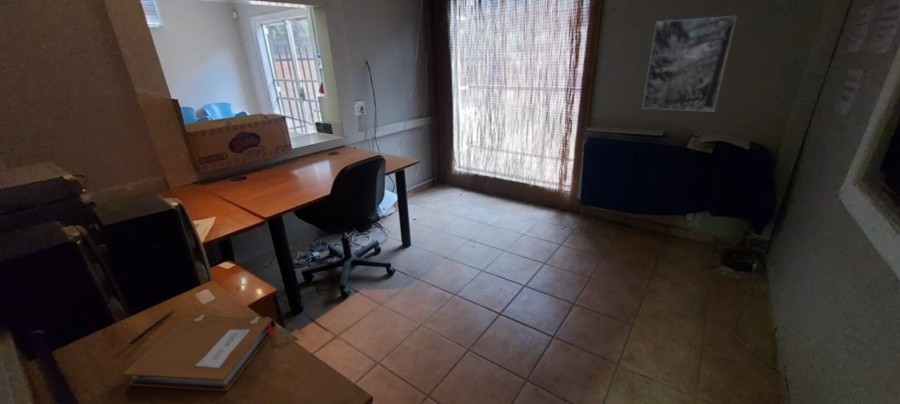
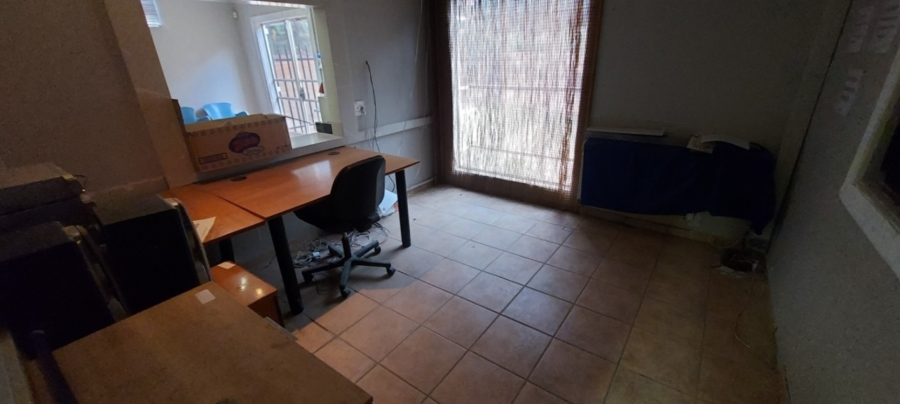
- notebook [121,314,277,392]
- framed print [641,15,738,113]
- pen [129,309,175,345]
